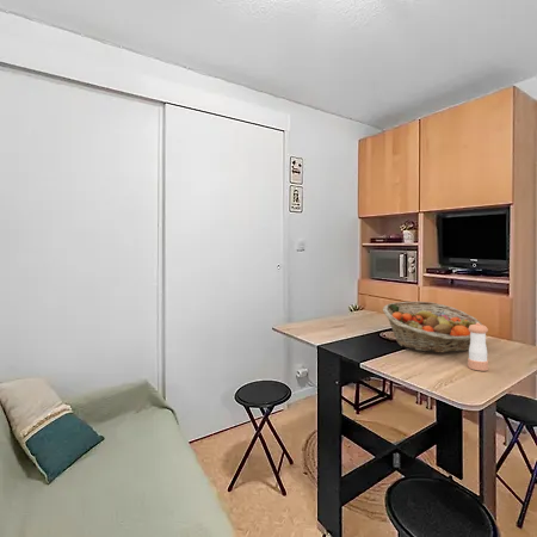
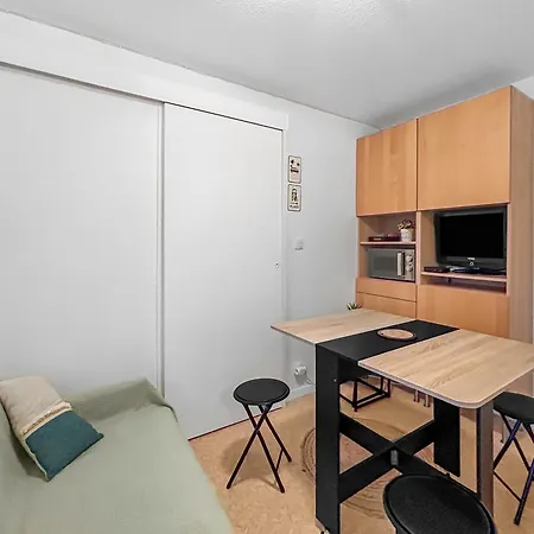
- pepper shaker [467,322,489,372]
- fruit basket [382,301,483,354]
